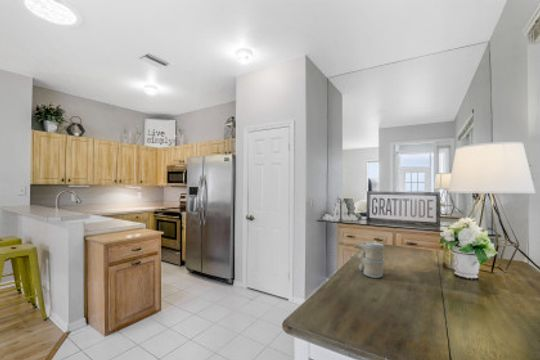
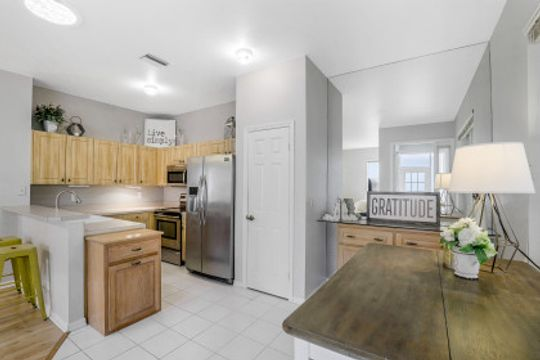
- anatomical model [349,240,386,279]
